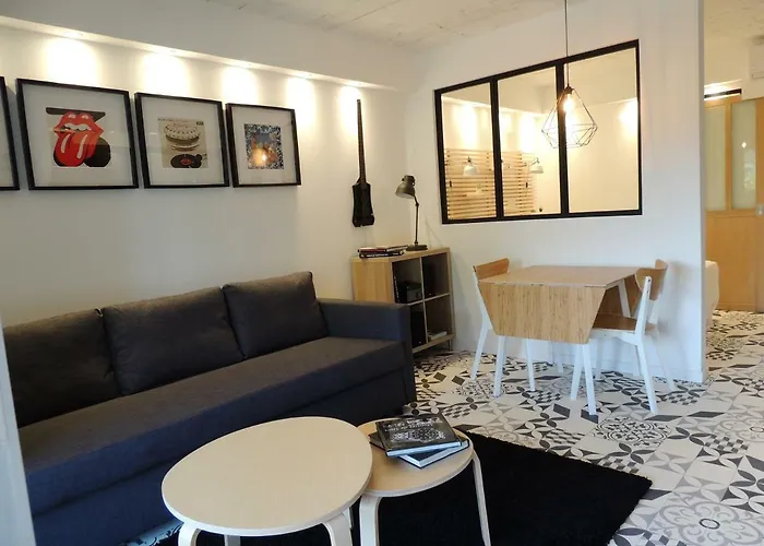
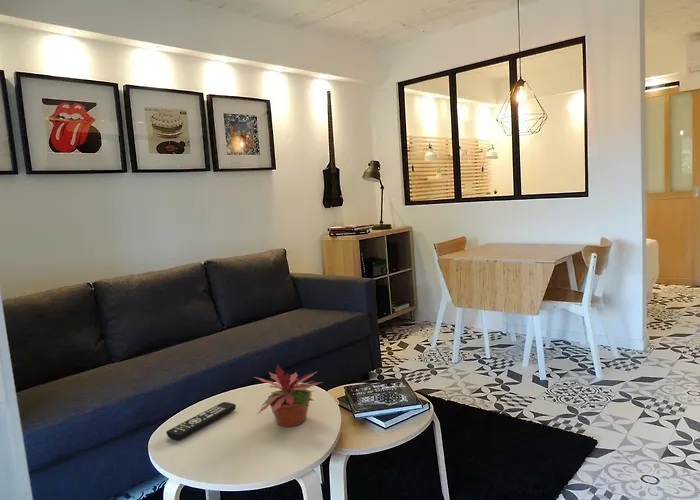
+ remote control [165,401,237,441]
+ potted plant [254,363,323,428]
